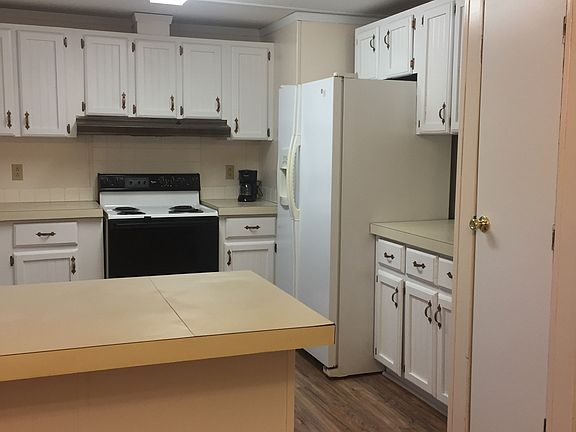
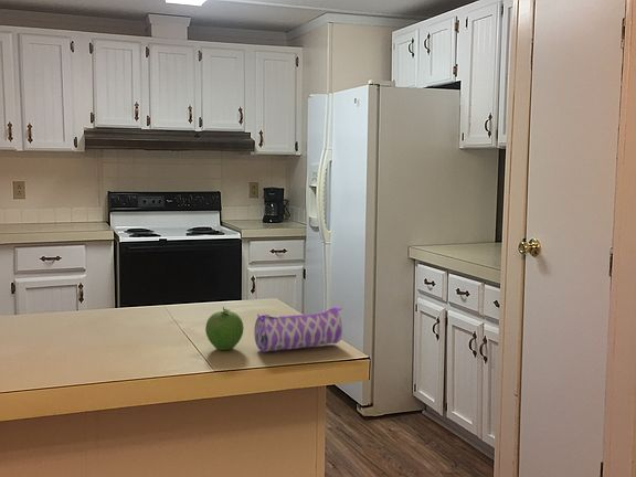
+ pencil case [253,305,343,353]
+ fruit [204,306,245,351]
